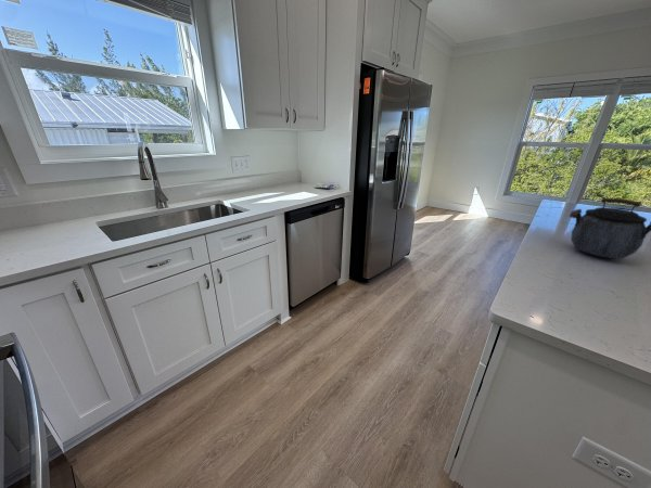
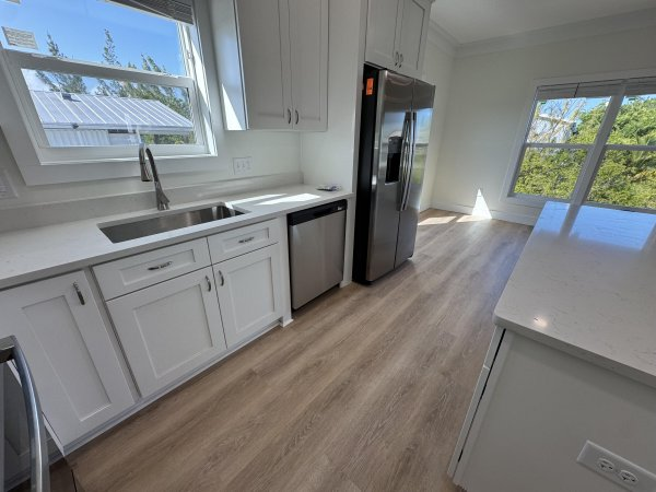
- kettle [569,196,651,259]
